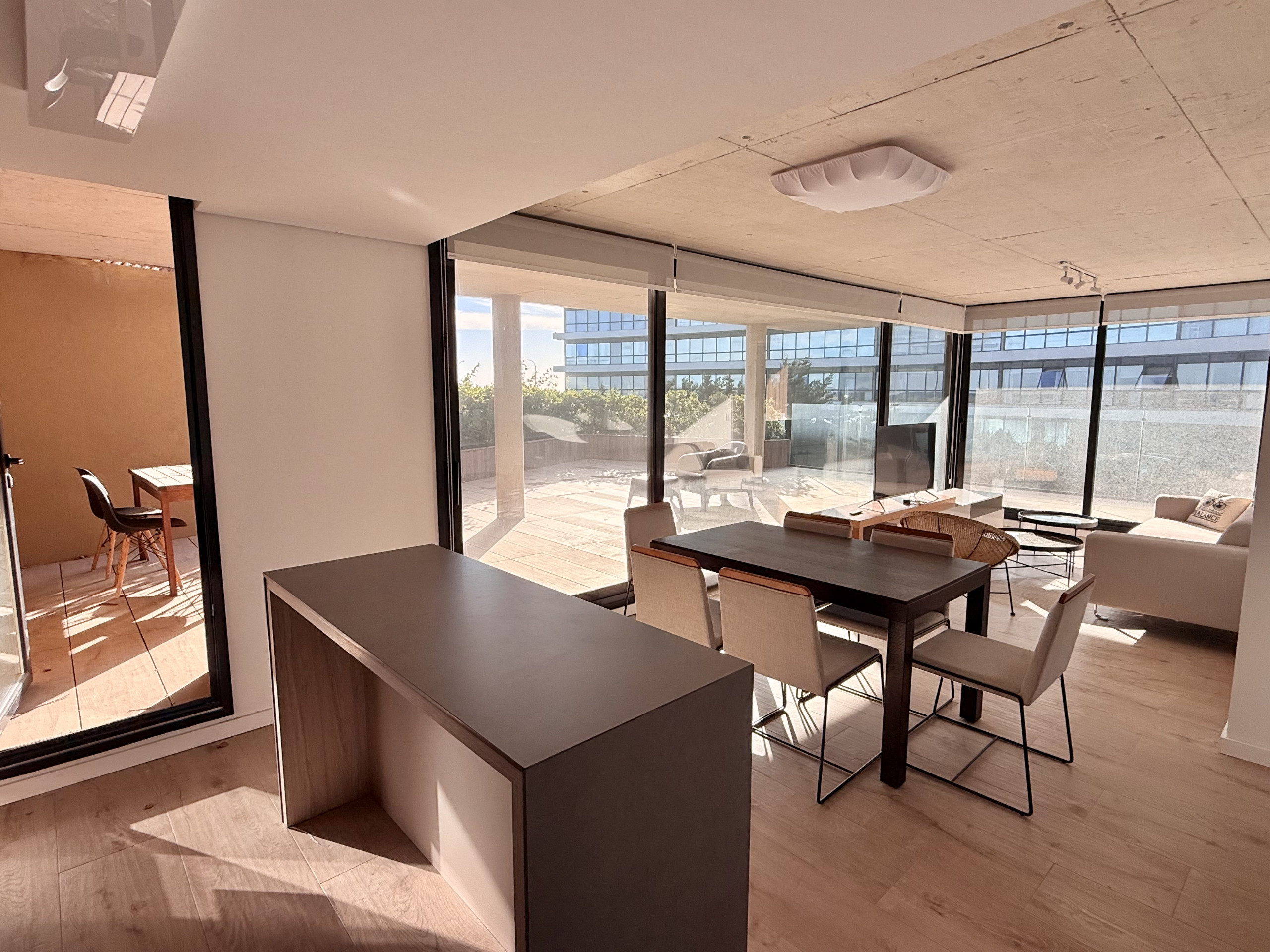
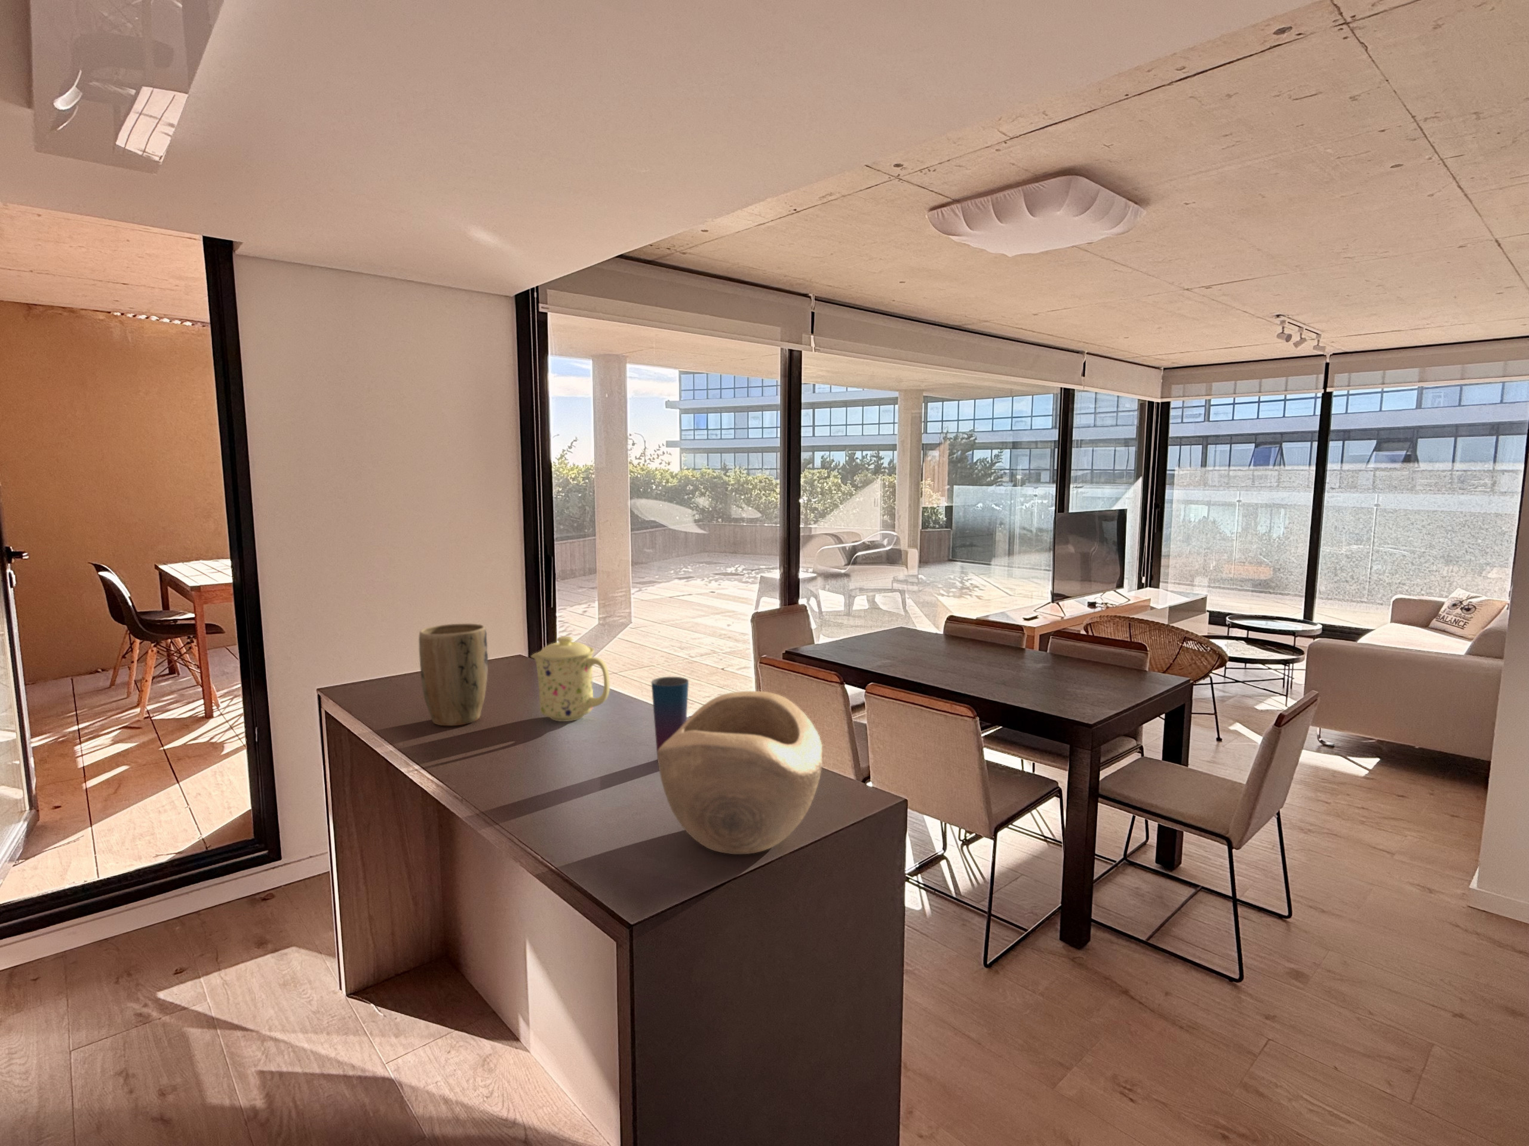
+ mug [531,636,610,722]
+ decorative bowl [657,691,823,855]
+ cup [650,677,689,762]
+ plant pot [418,624,489,726]
